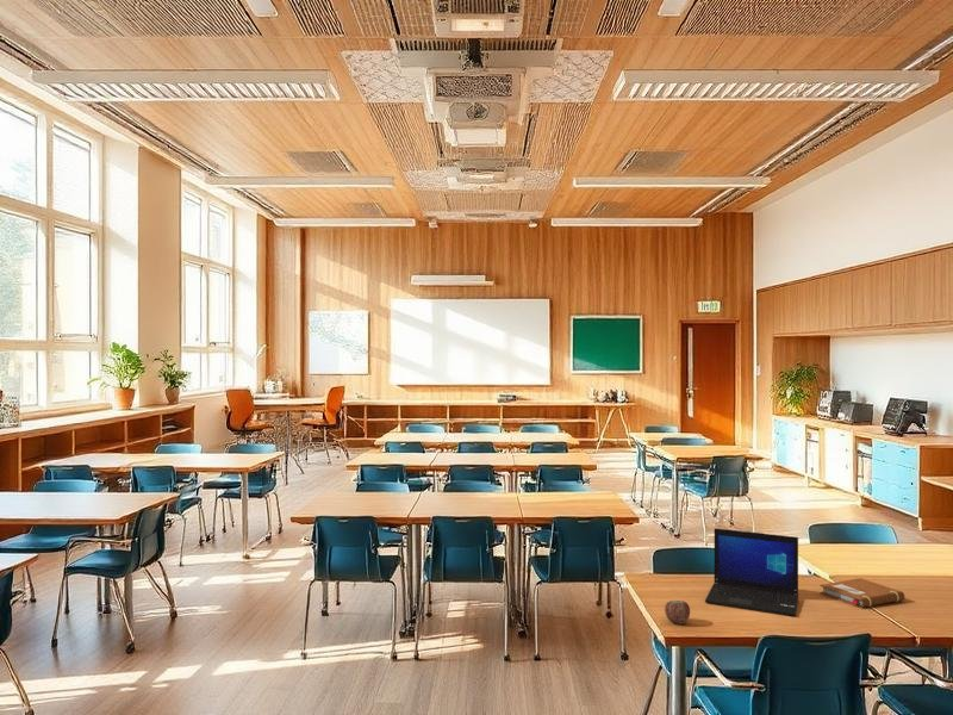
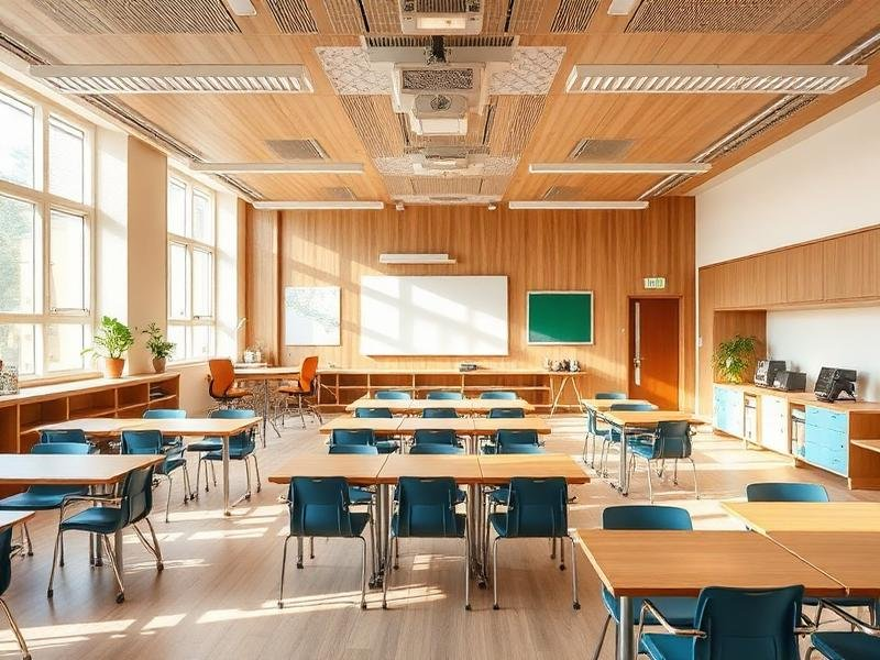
- apple [664,599,691,626]
- laptop [704,527,799,617]
- notebook [818,577,905,609]
